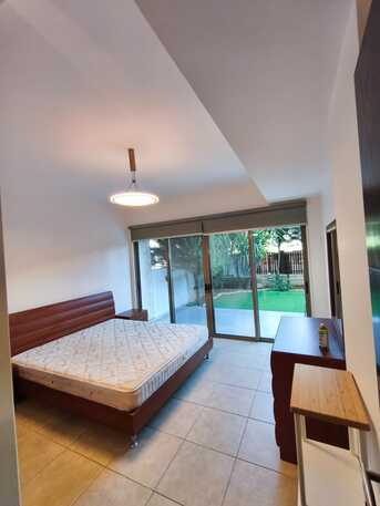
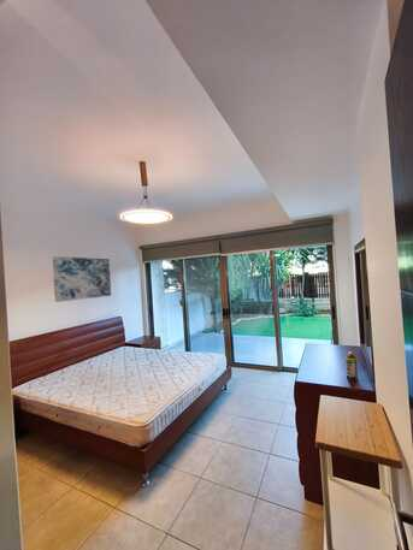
+ wall art [52,255,112,303]
